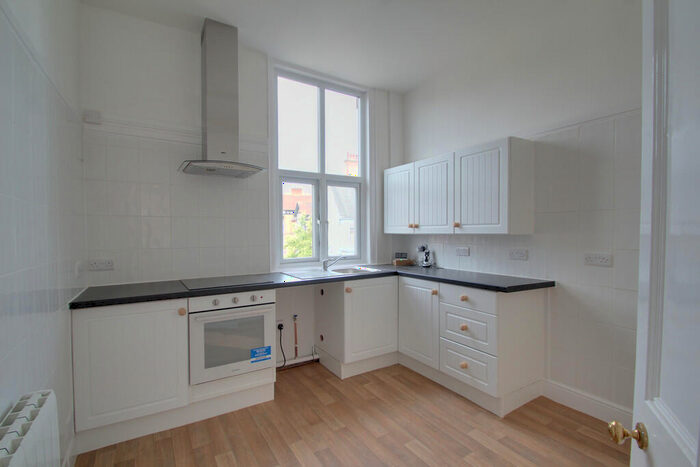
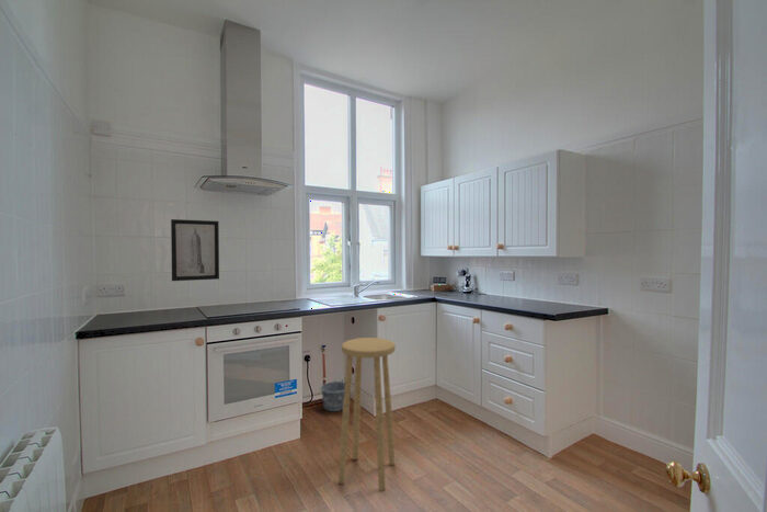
+ stool [337,337,397,492]
+ wall art [170,218,220,282]
+ bucket [319,371,345,412]
